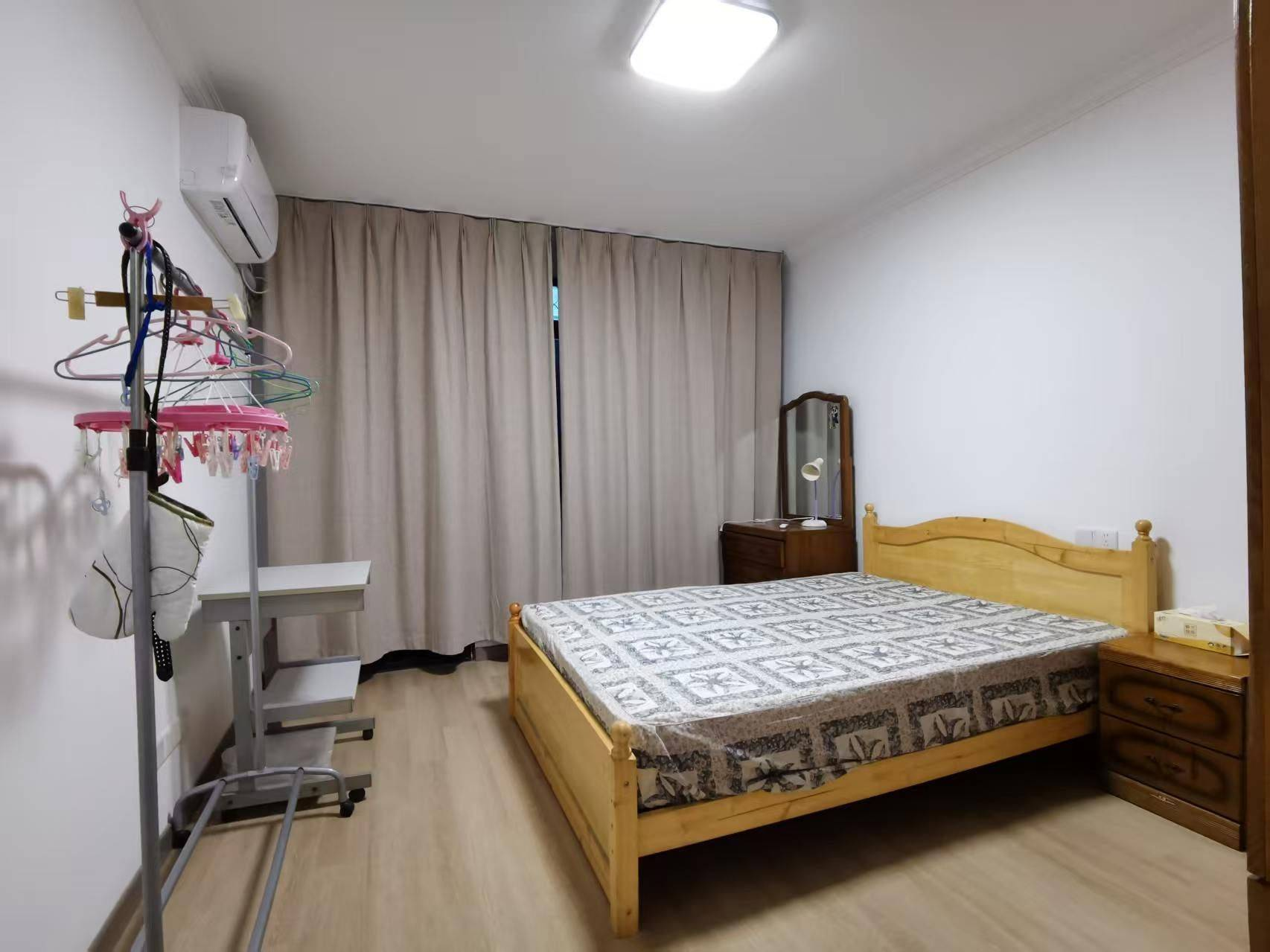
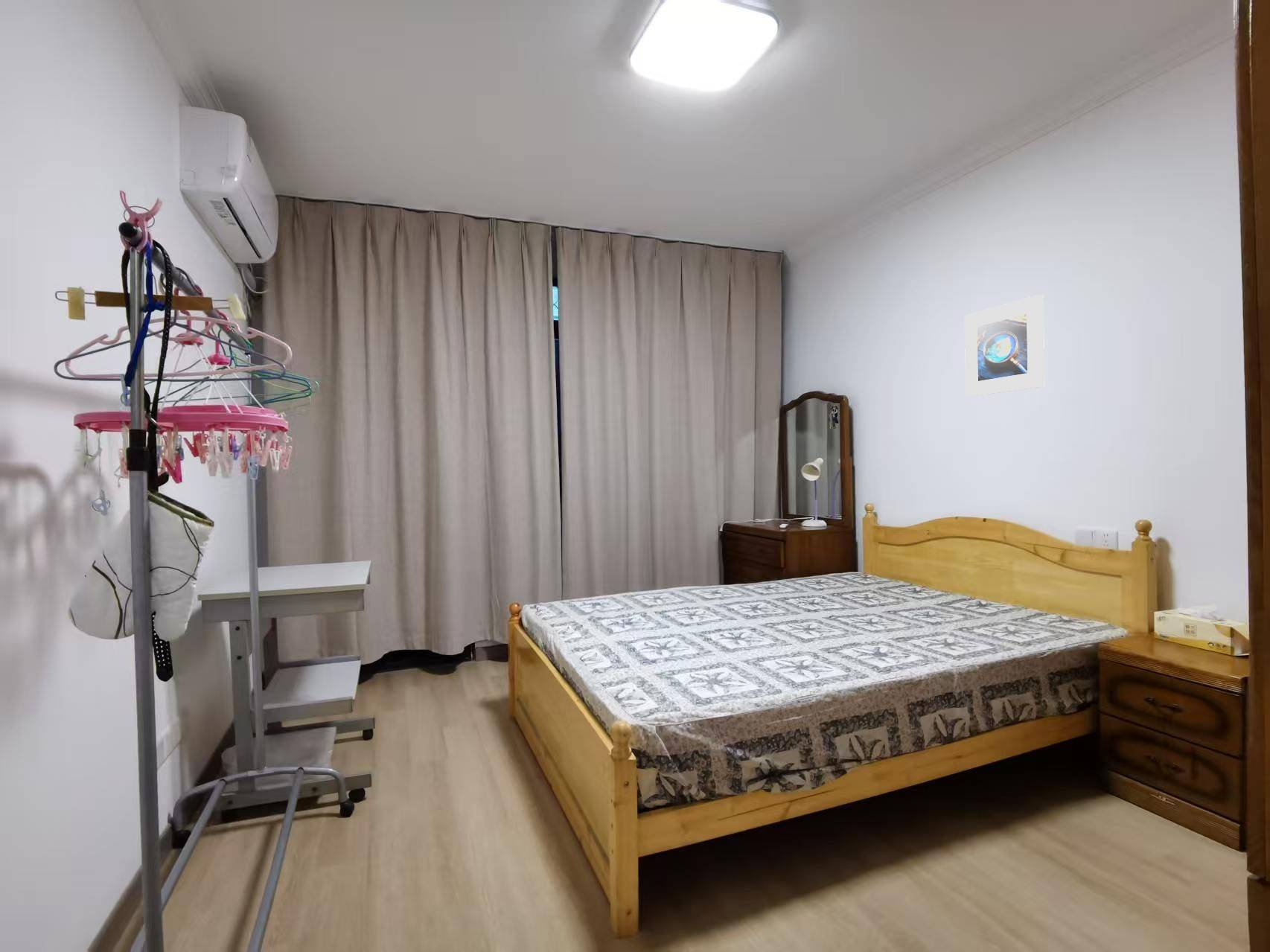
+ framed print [964,294,1045,397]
